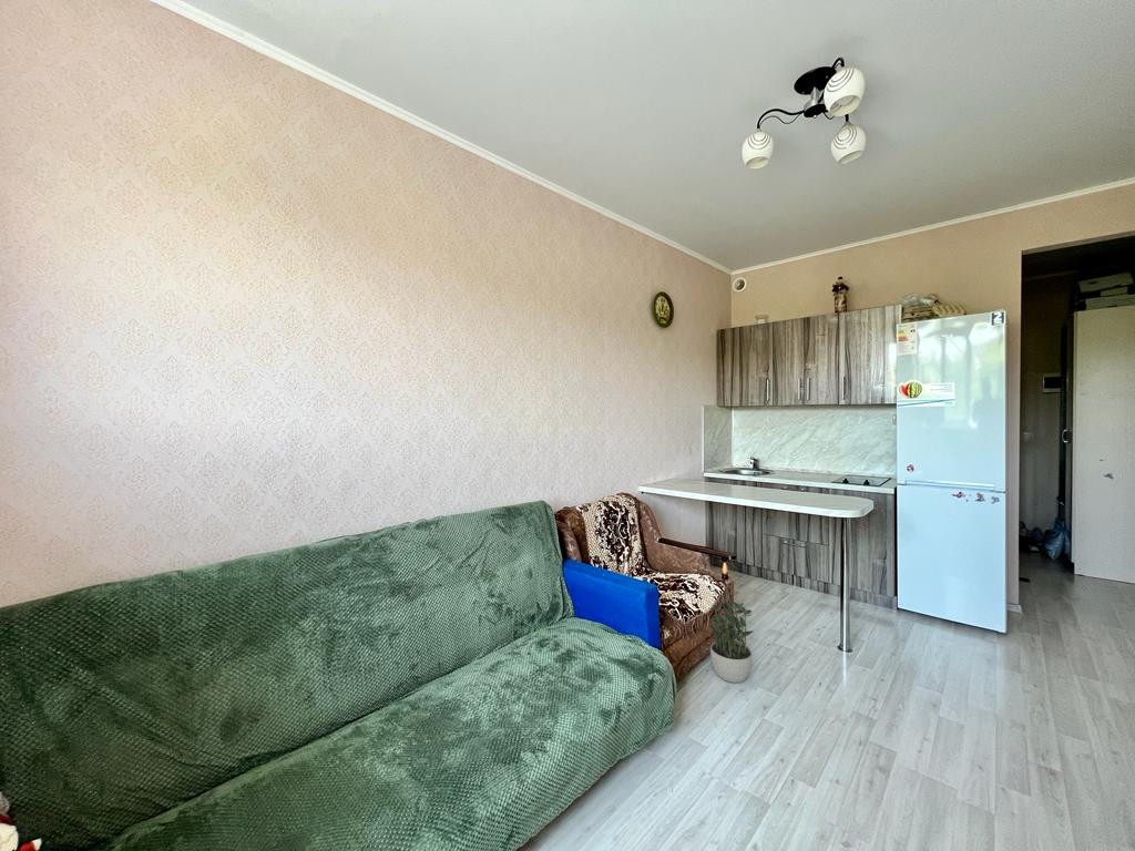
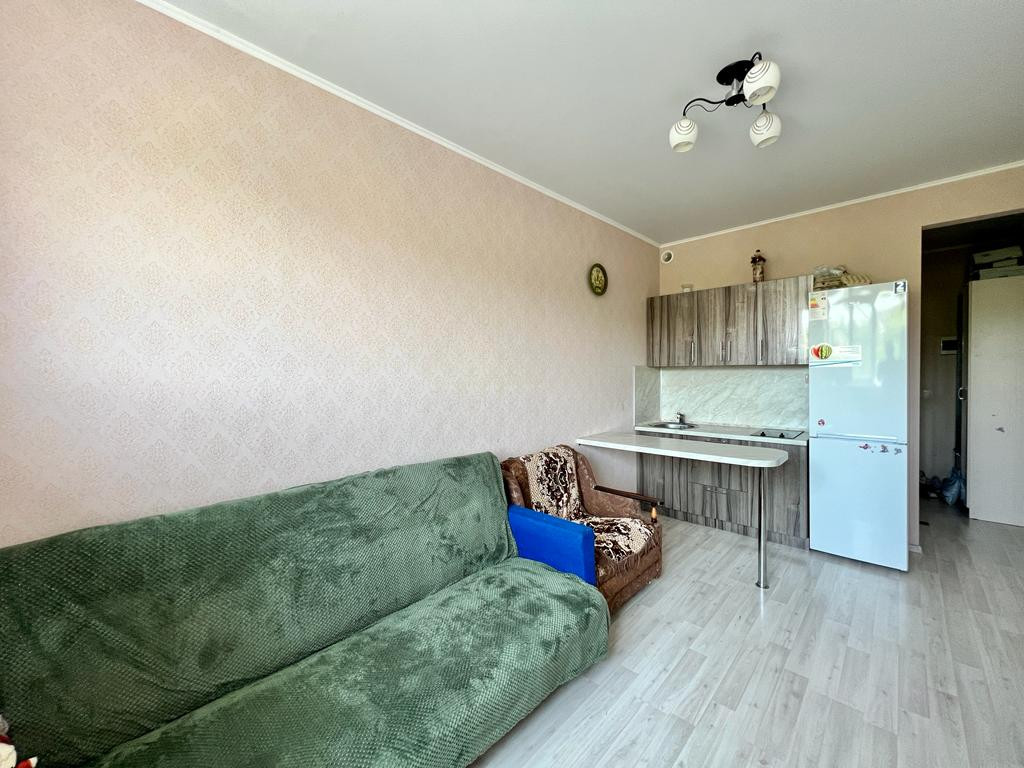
- potted plant [709,595,755,684]
